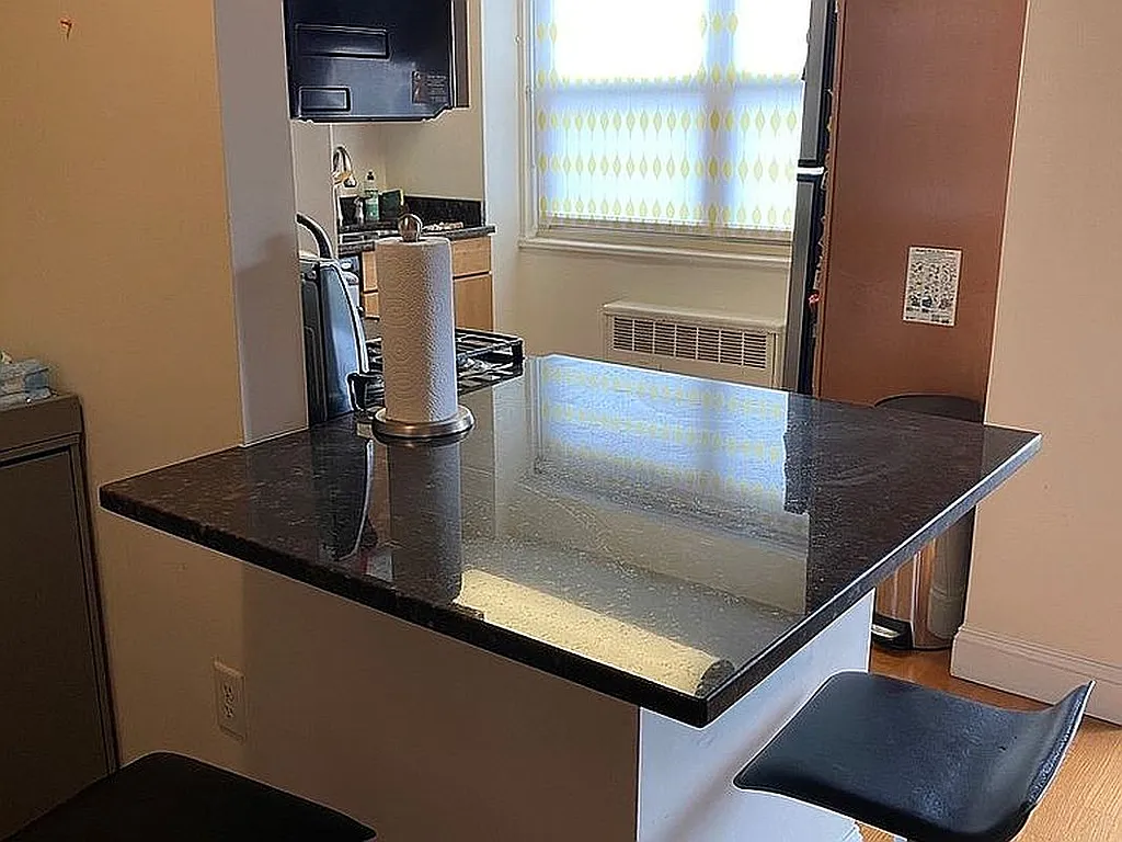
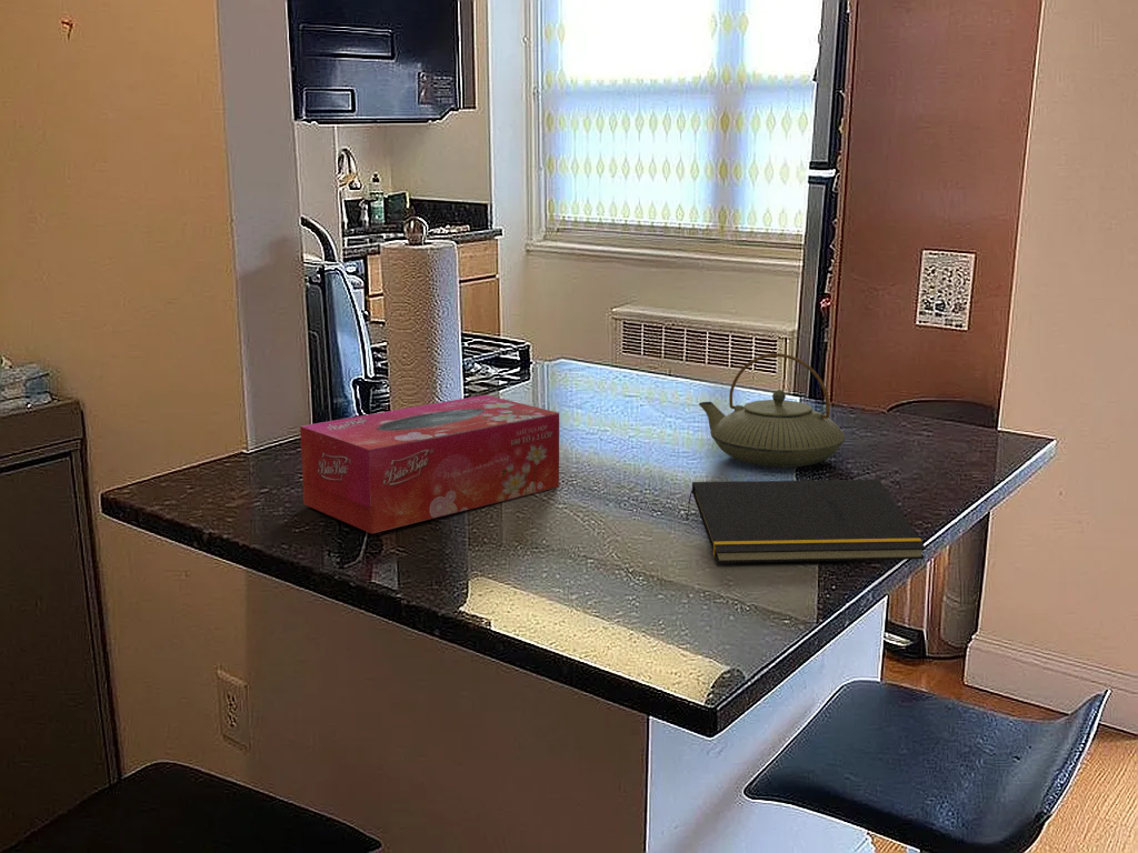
+ tissue box [299,393,560,534]
+ notepad [685,479,927,564]
+ teapot [698,352,846,469]
